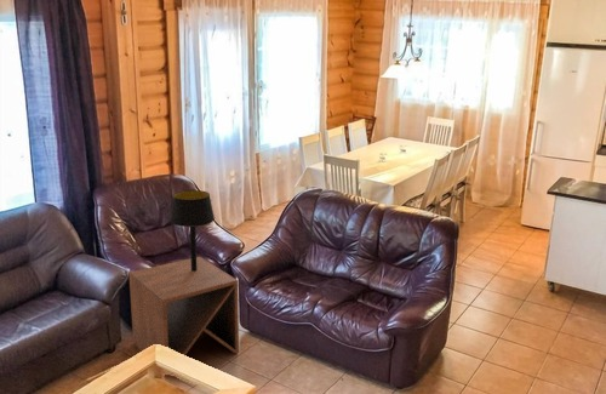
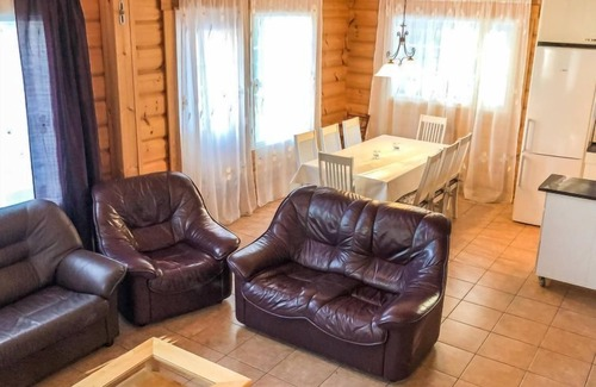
- table lamp [168,189,216,272]
- side table [127,256,240,379]
